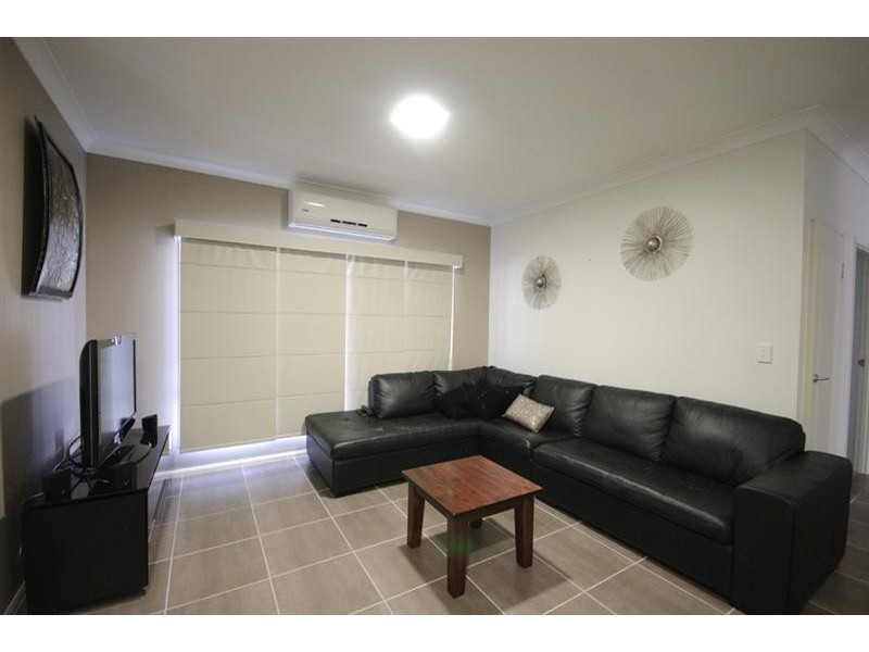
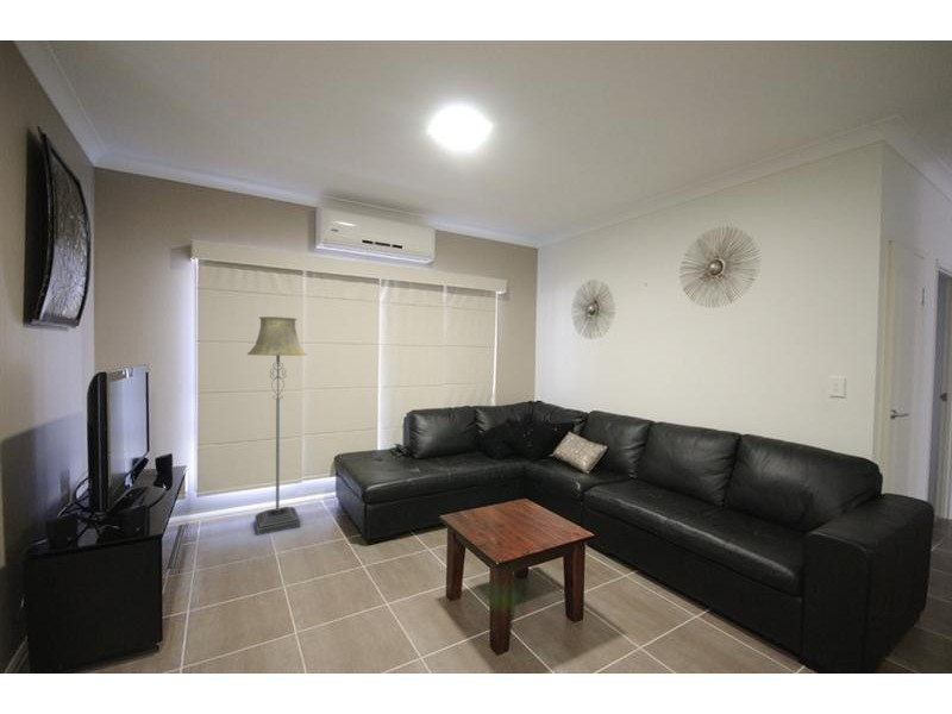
+ floor lamp [246,315,308,537]
